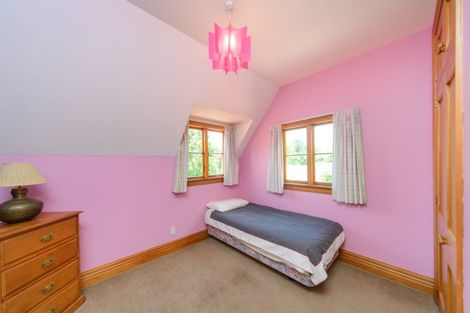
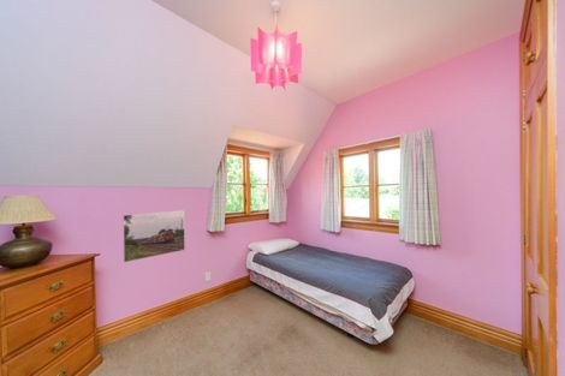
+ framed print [121,209,186,263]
